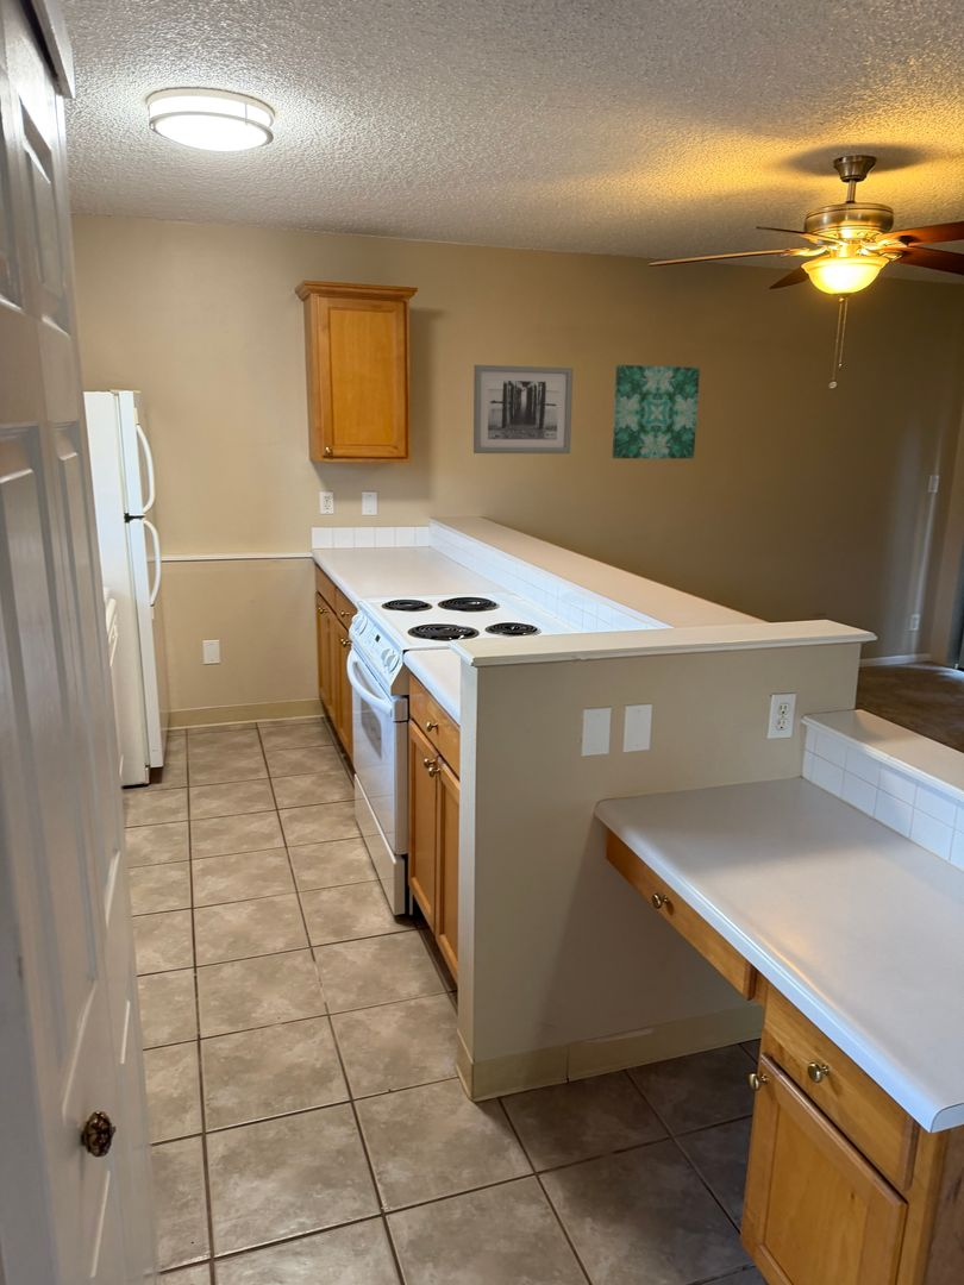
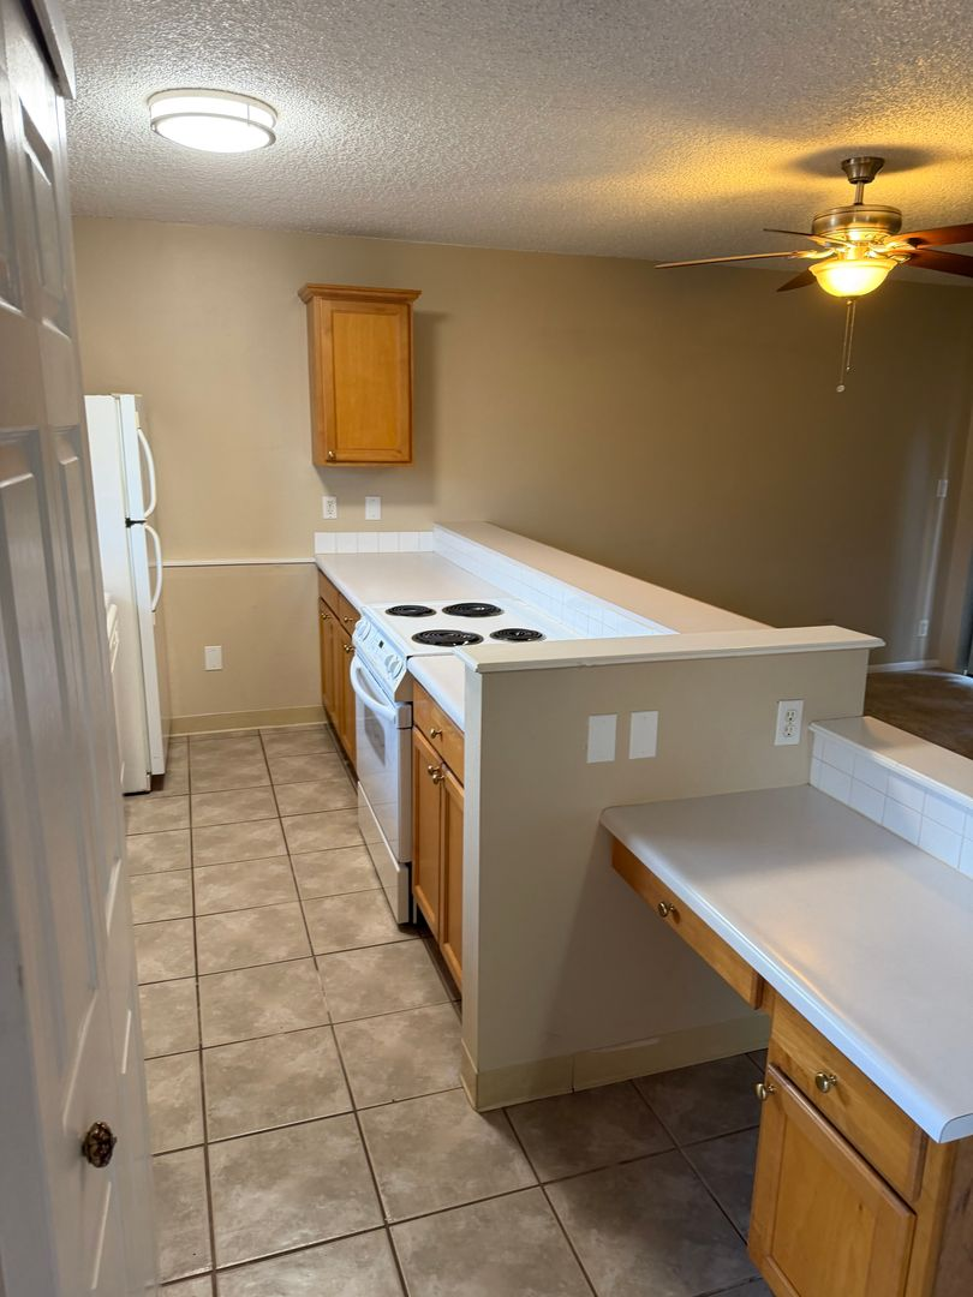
- wall art [472,364,574,455]
- wall art [612,364,701,459]
